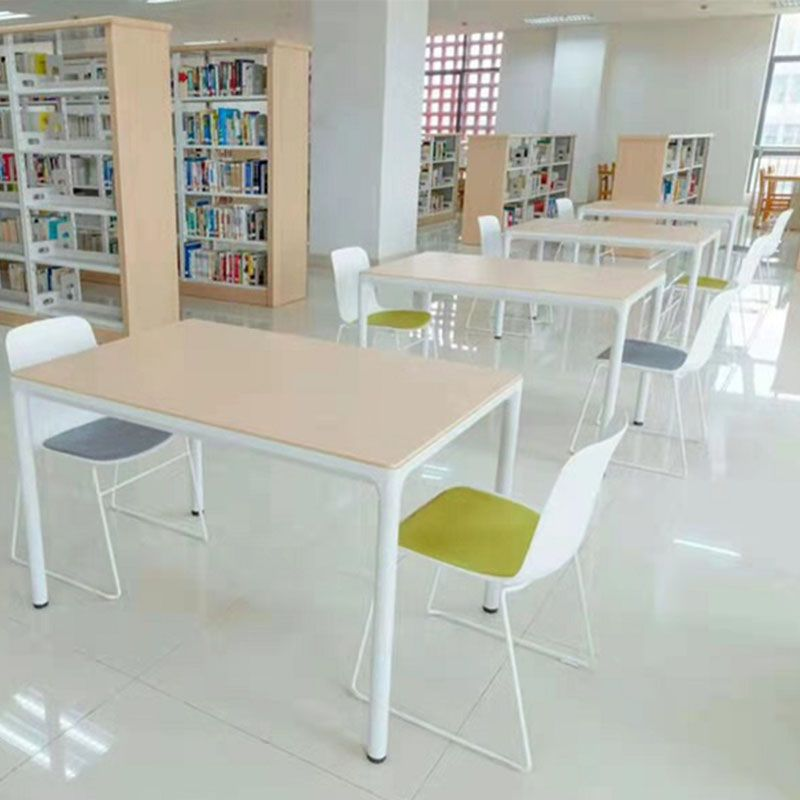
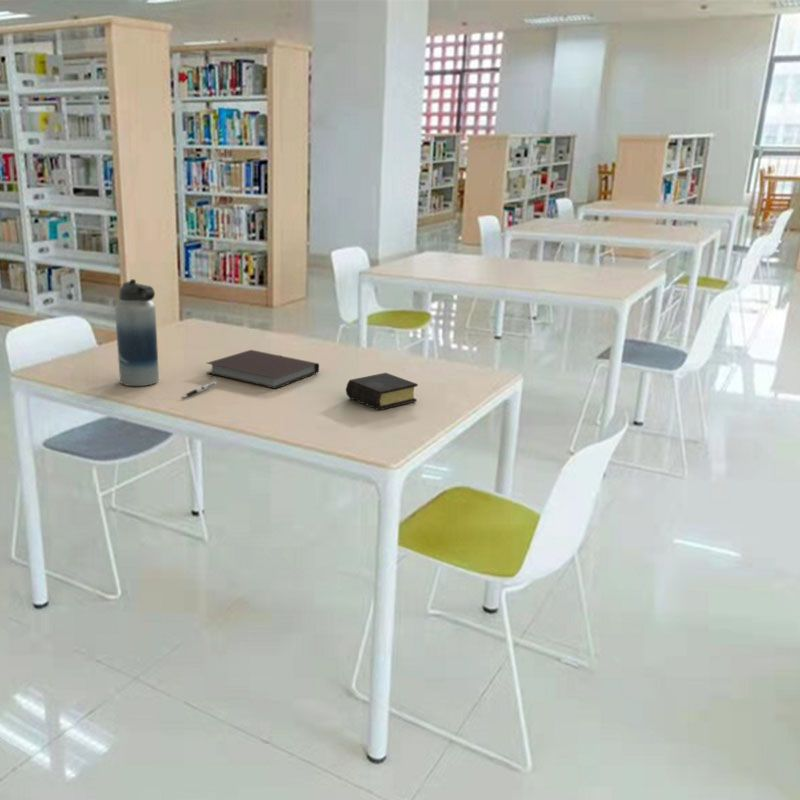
+ book [345,372,419,411]
+ water bottle [114,278,160,387]
+ pen [180,380,218,399]
+ notebook [206,349,320,390]
